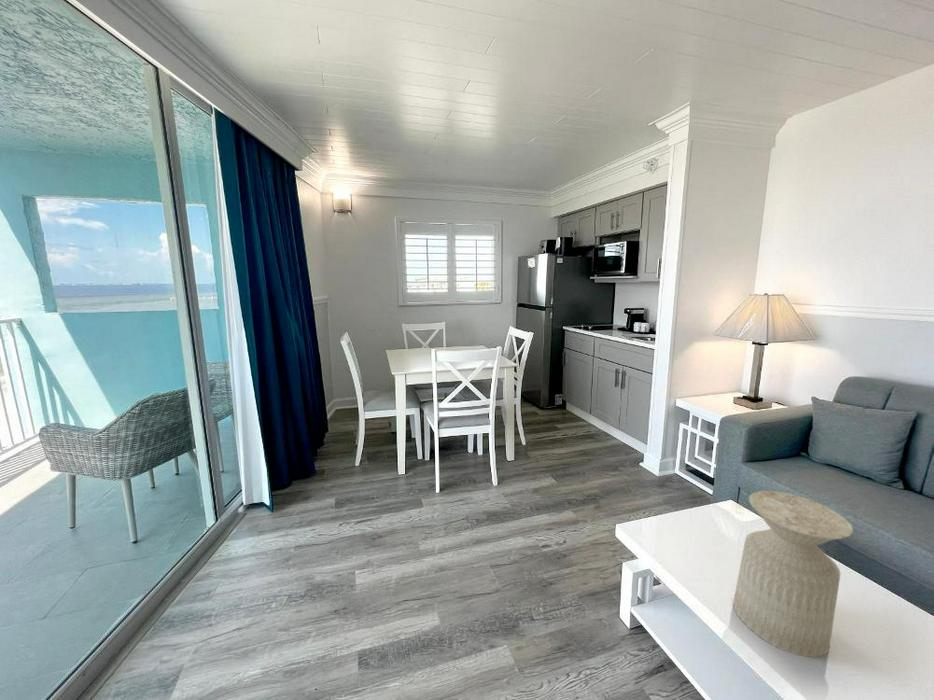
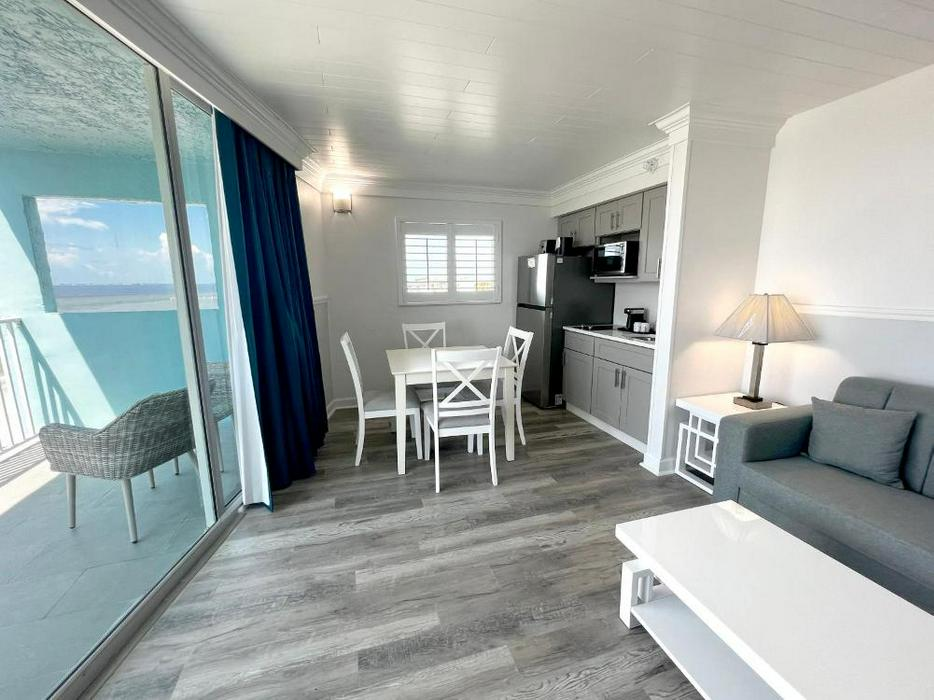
- side table [733,490,854,658]
